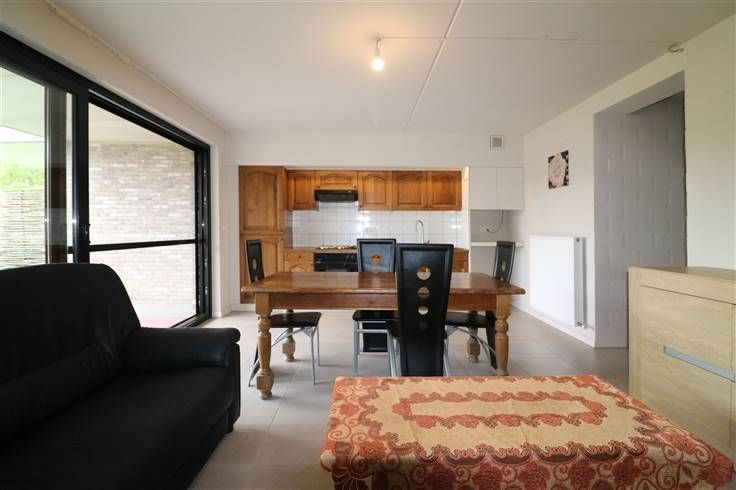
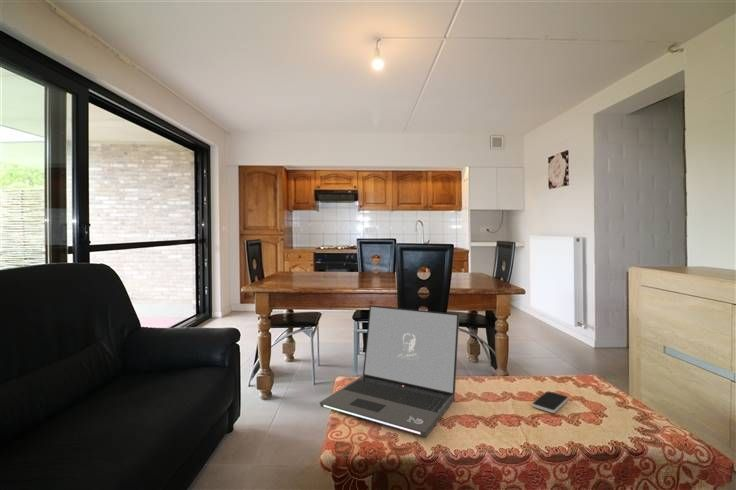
+ laptop [318,304,460,438]
+ smartphone [531,390,569,414]
